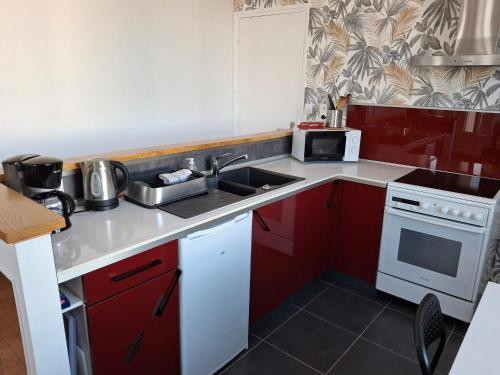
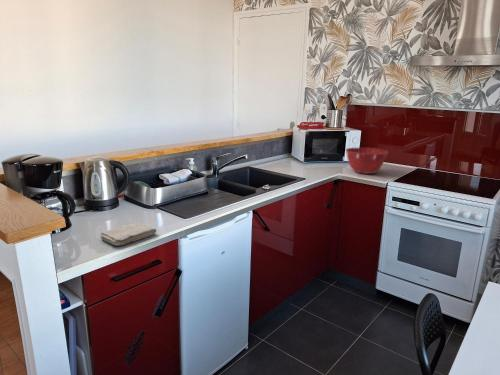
+ washcloth [100,222,157,247]
+ mixing bowl [345,147,389,175]
